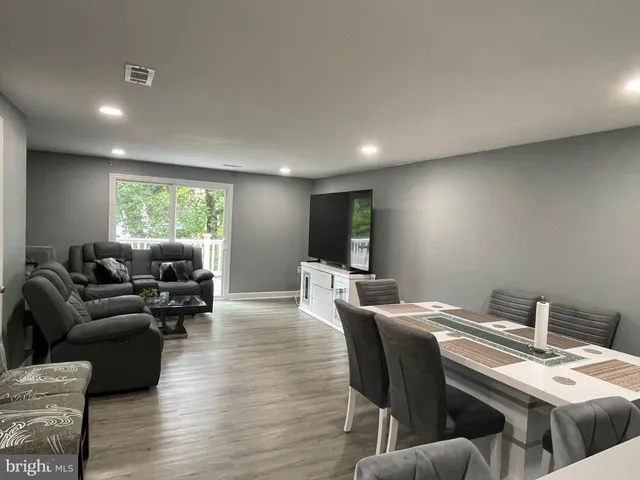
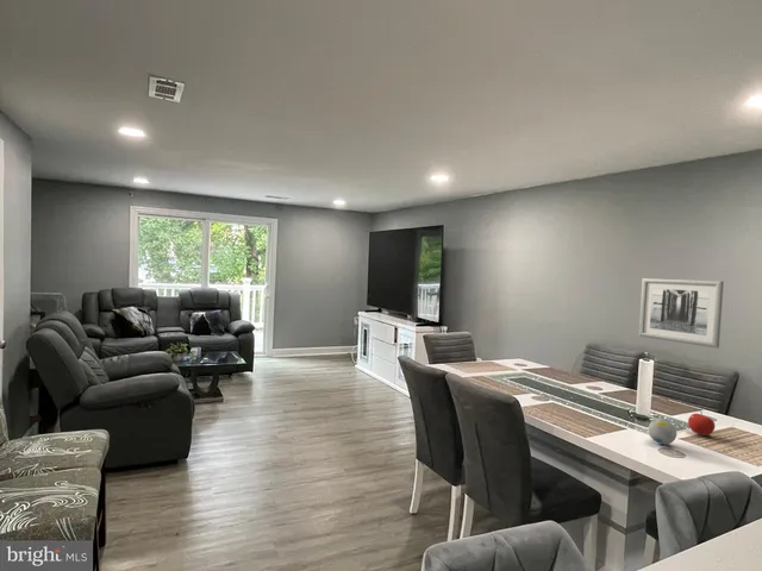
+ wall art [638,277,725,350]
+ decorative ball [647,418,677,445]
+ fruit [687,410,716,437]
